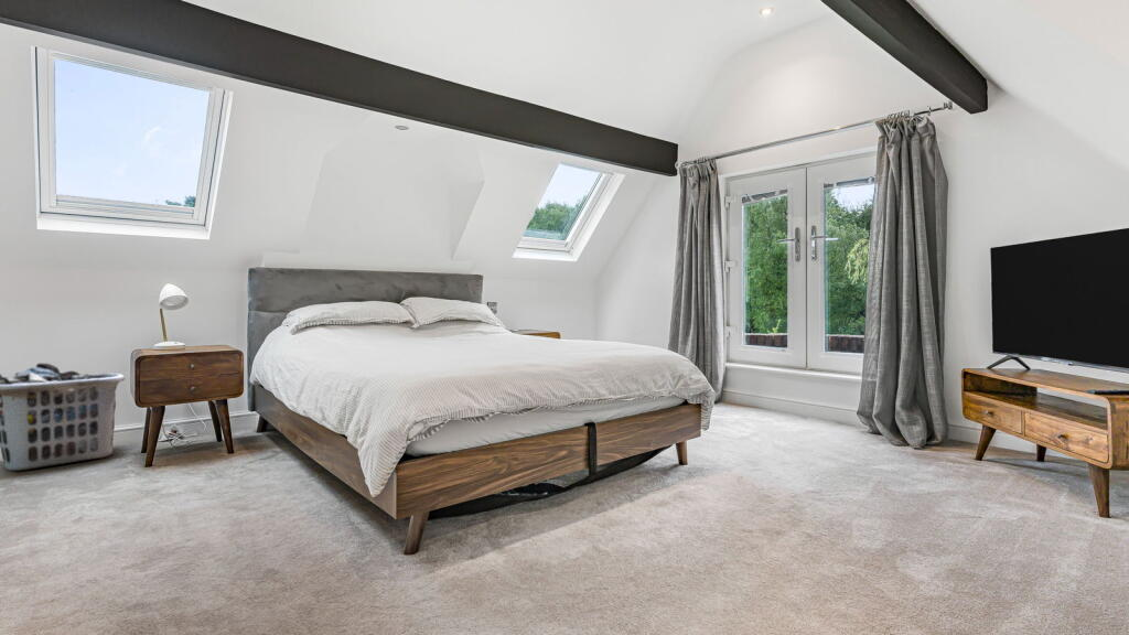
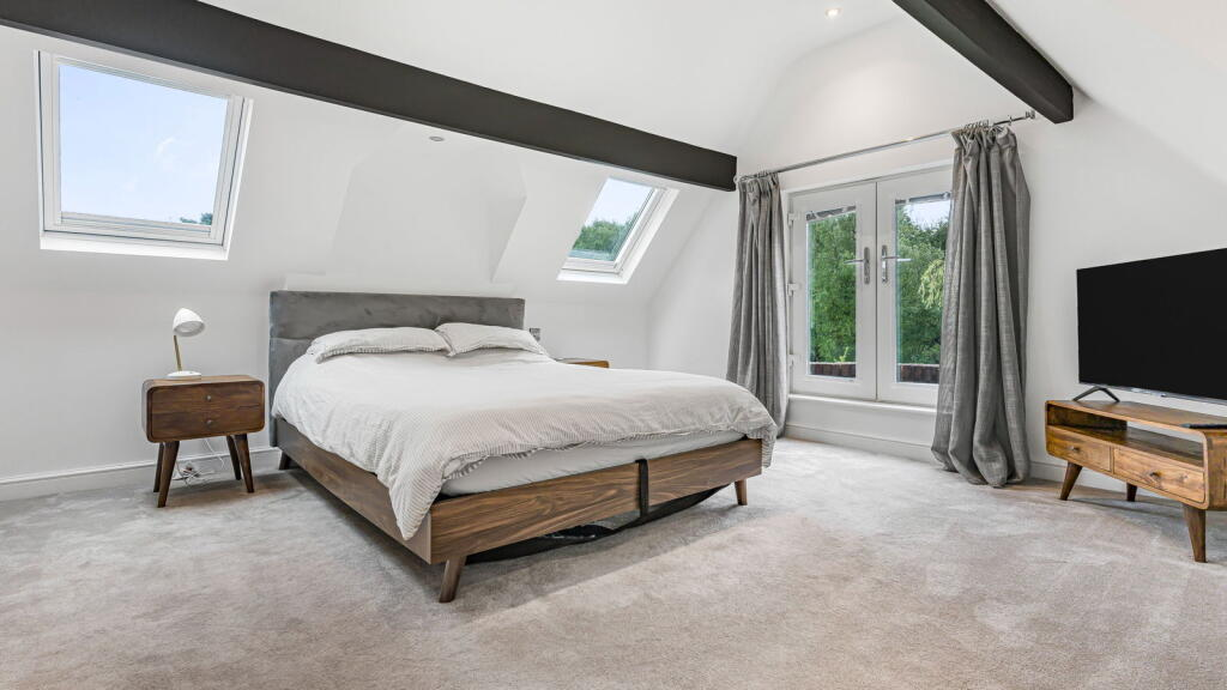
- clothes hamper [0,362,126,472]
